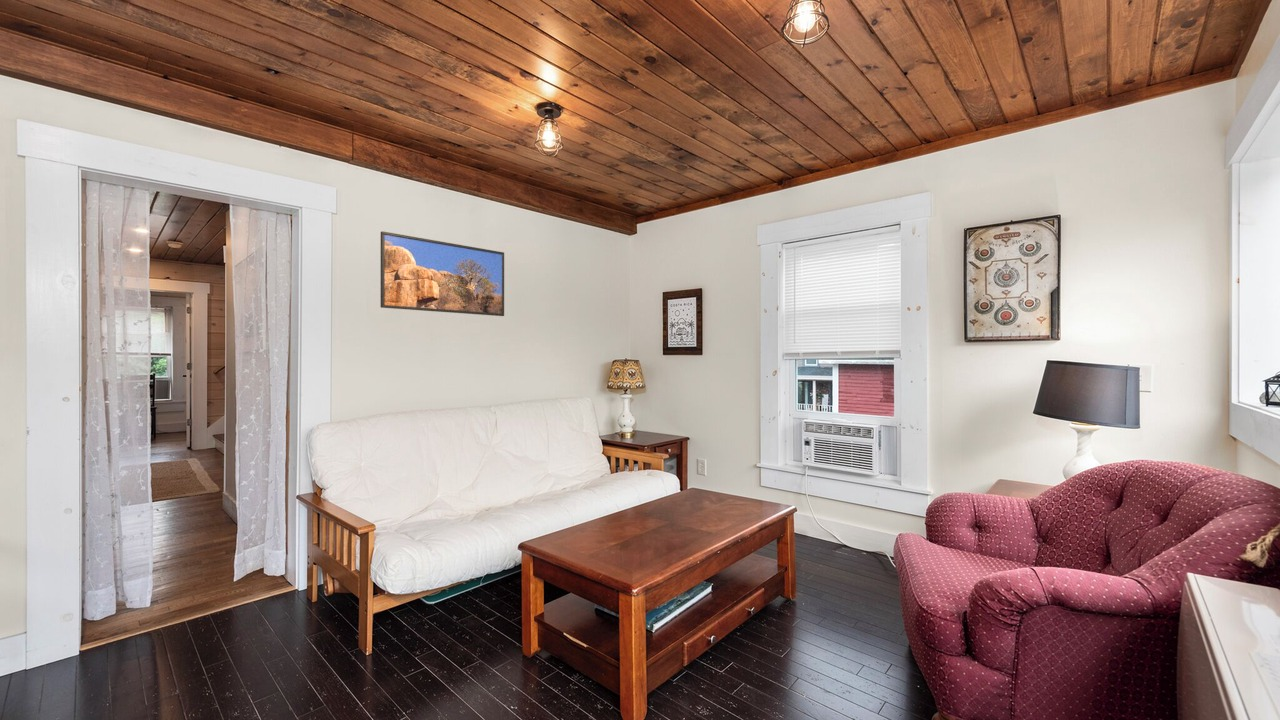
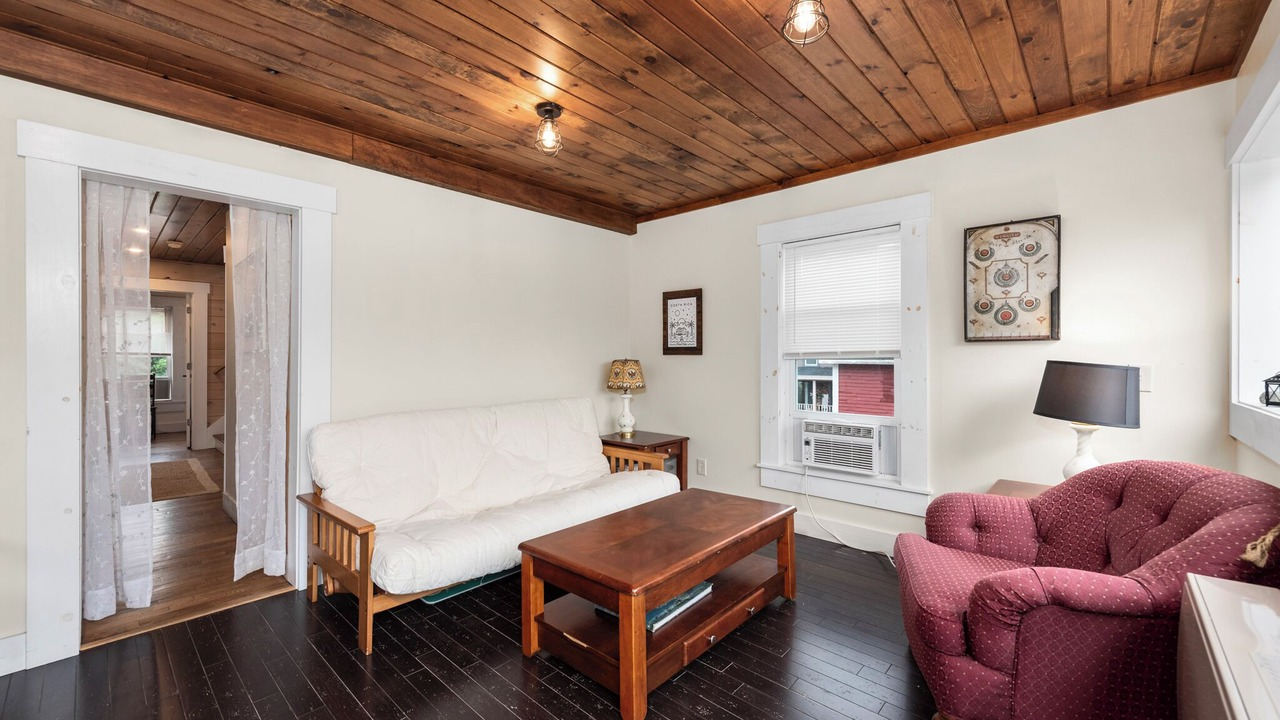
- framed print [379,230,505,317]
